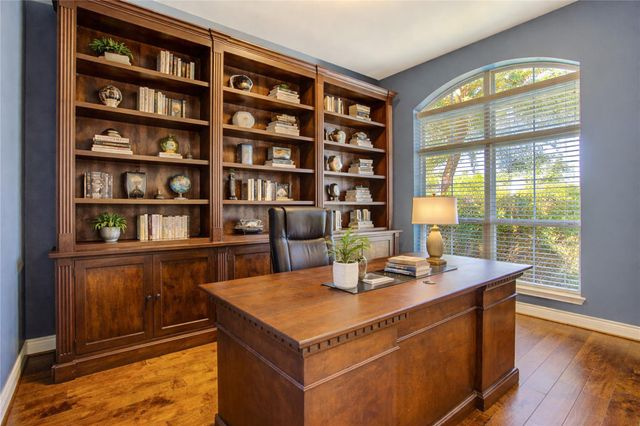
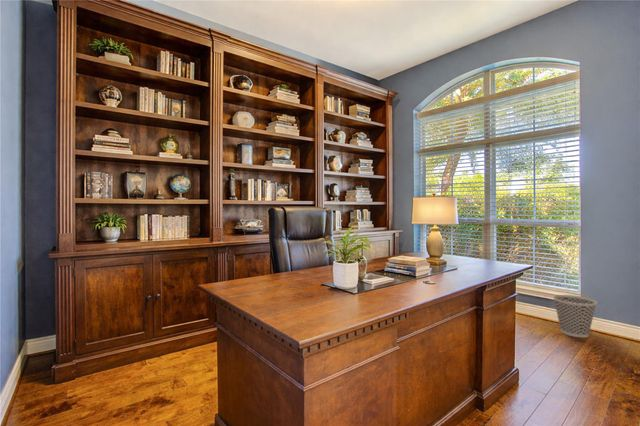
+ wastebasket [552,294,598,339]
